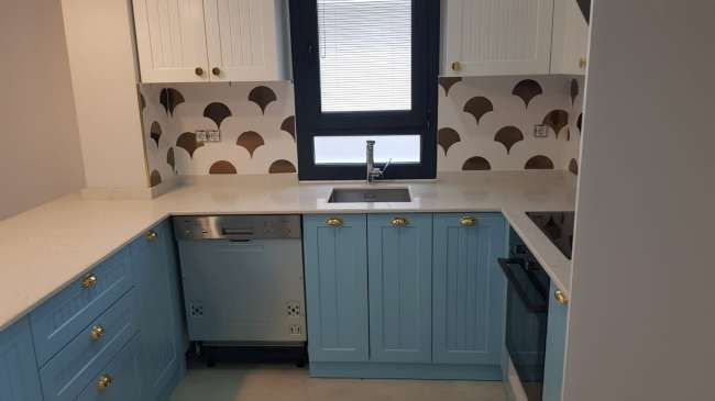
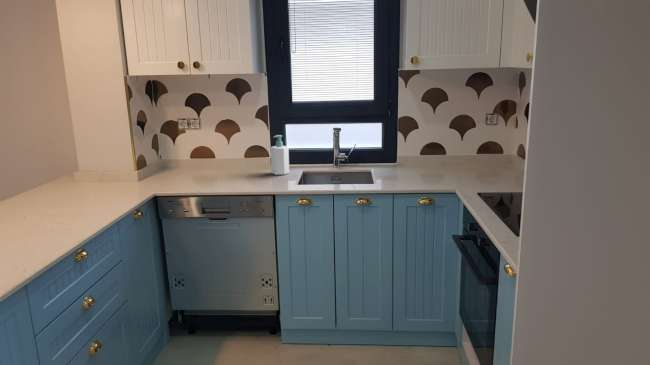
+ soap bottle [270,134,290,176]
